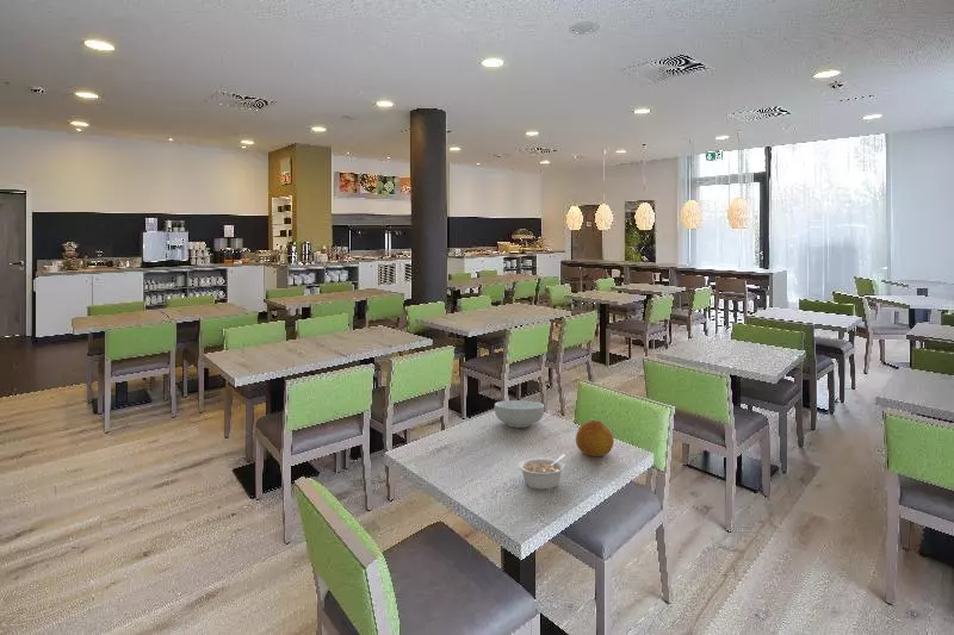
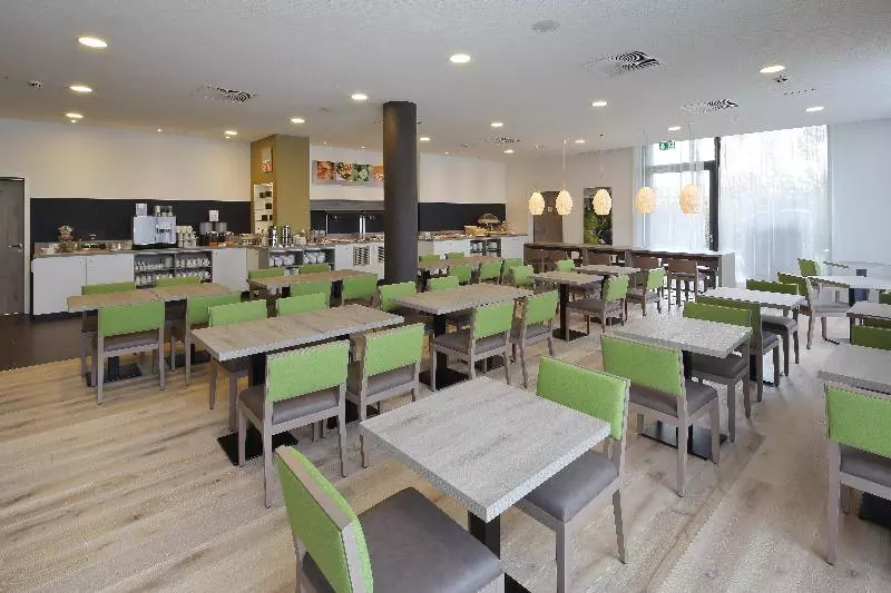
- legume [516,454,566,491]
- fruit [575,419,615,457]
- cereal bowl [494,399,545,429]
